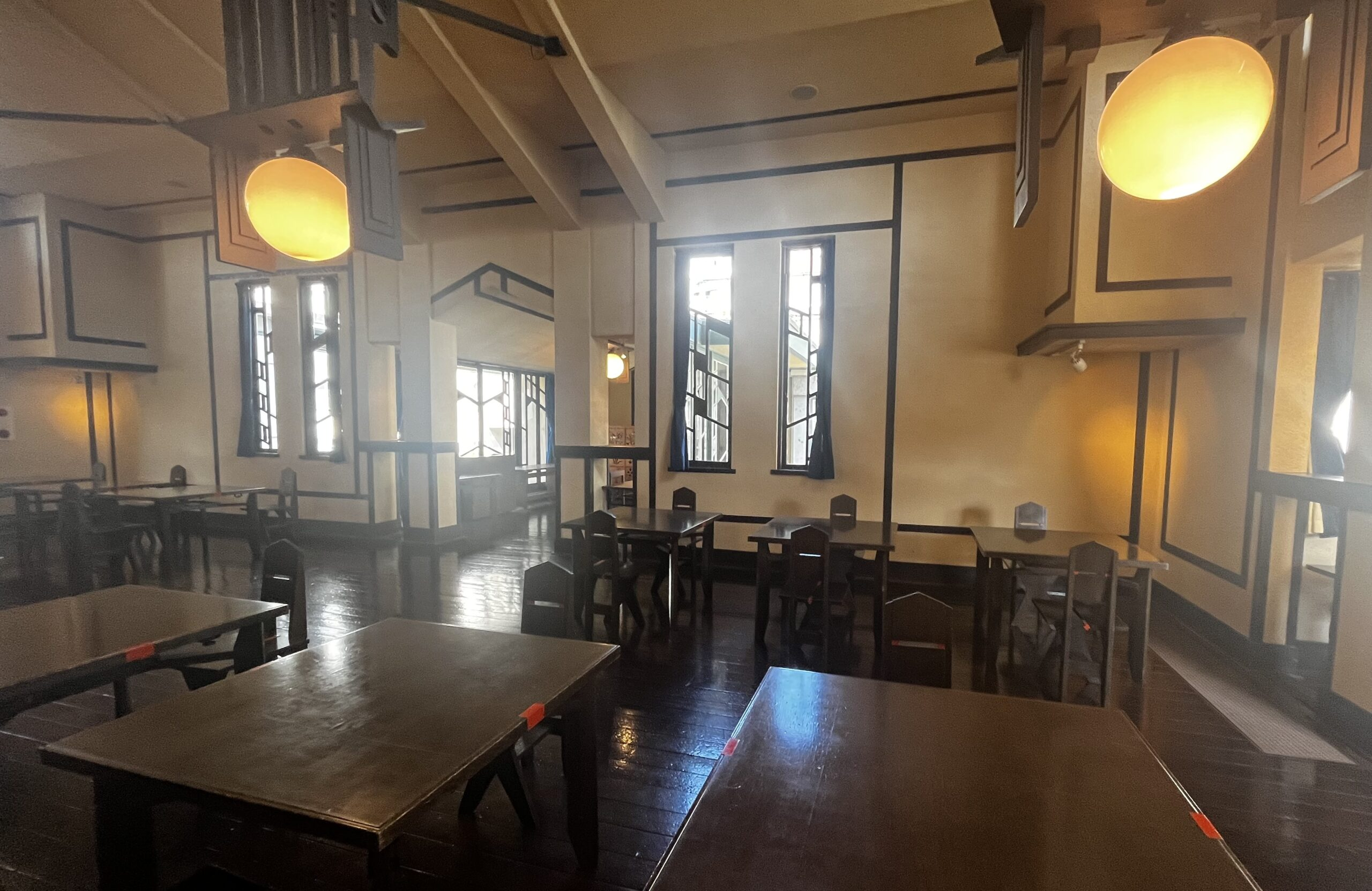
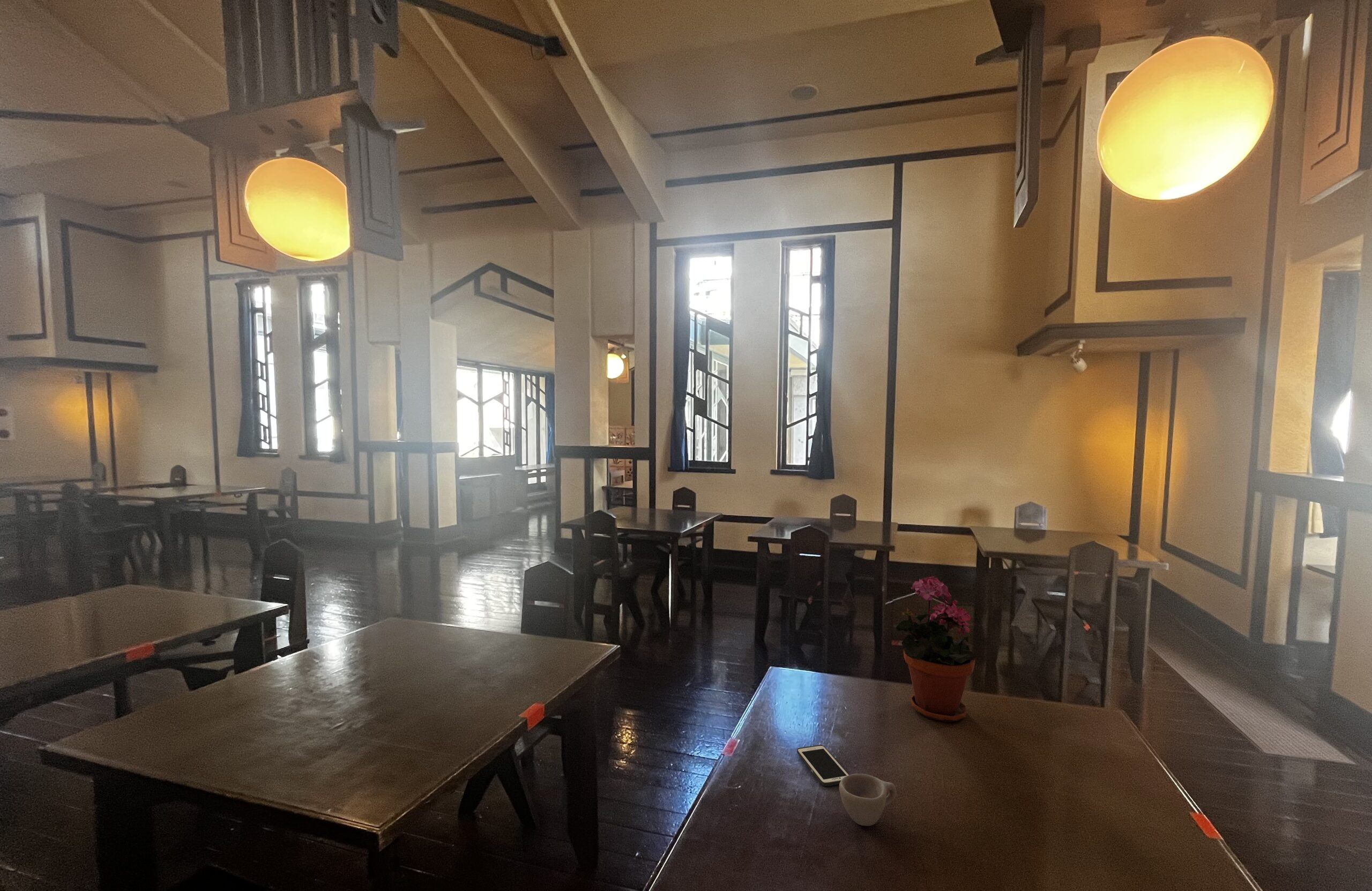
+ potted plant [893,576,976,723]
+ cell phone [796,745,849,787]
+ cup [839,773,897,827]
